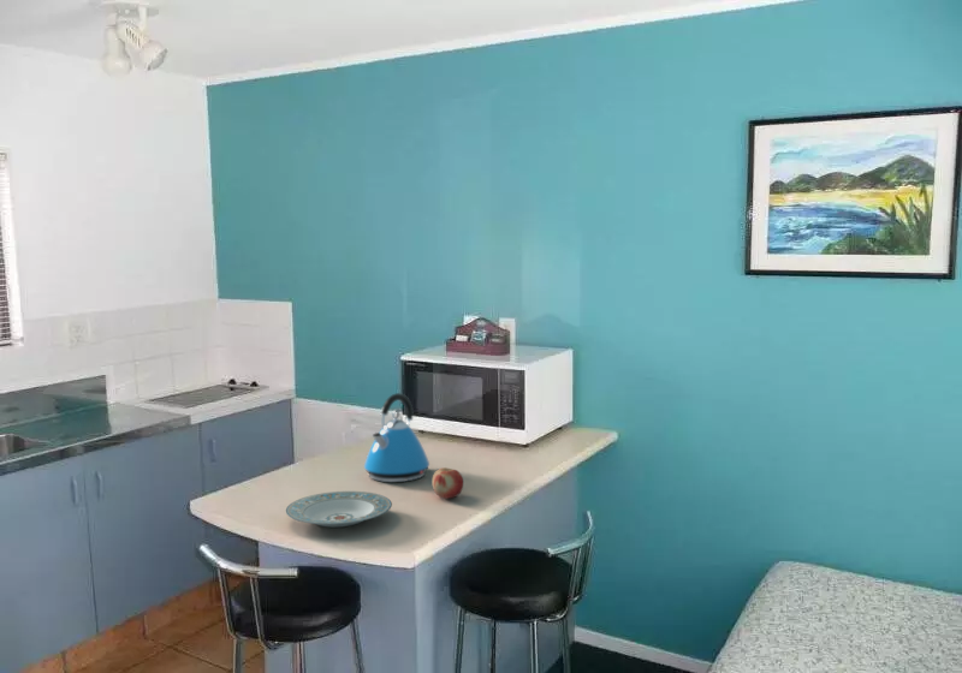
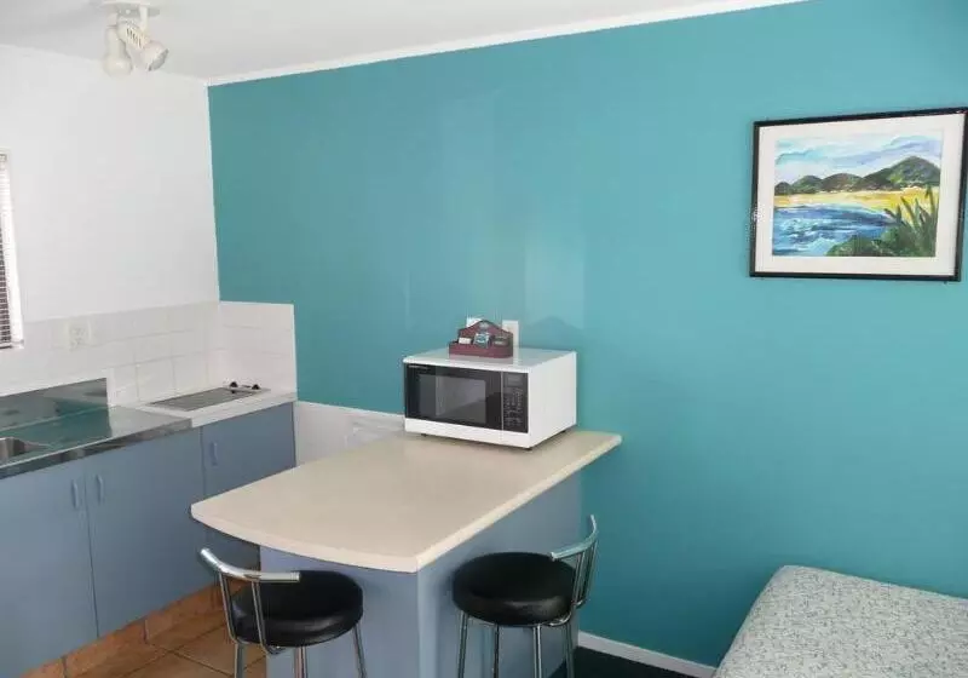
- fruit [430,466,464,500]
- plate [285,490,393,528]
- kettle [363,392,430,483]
